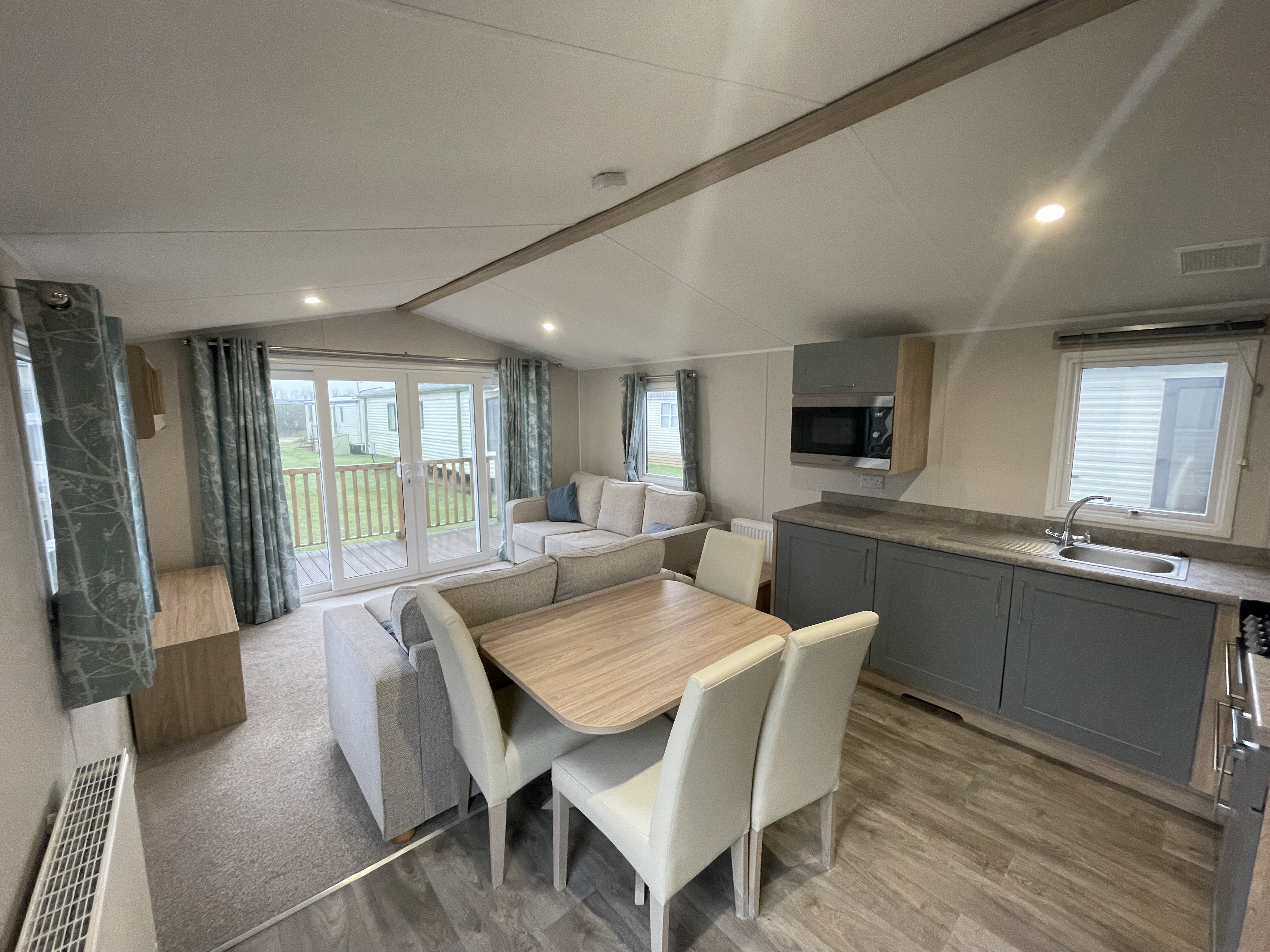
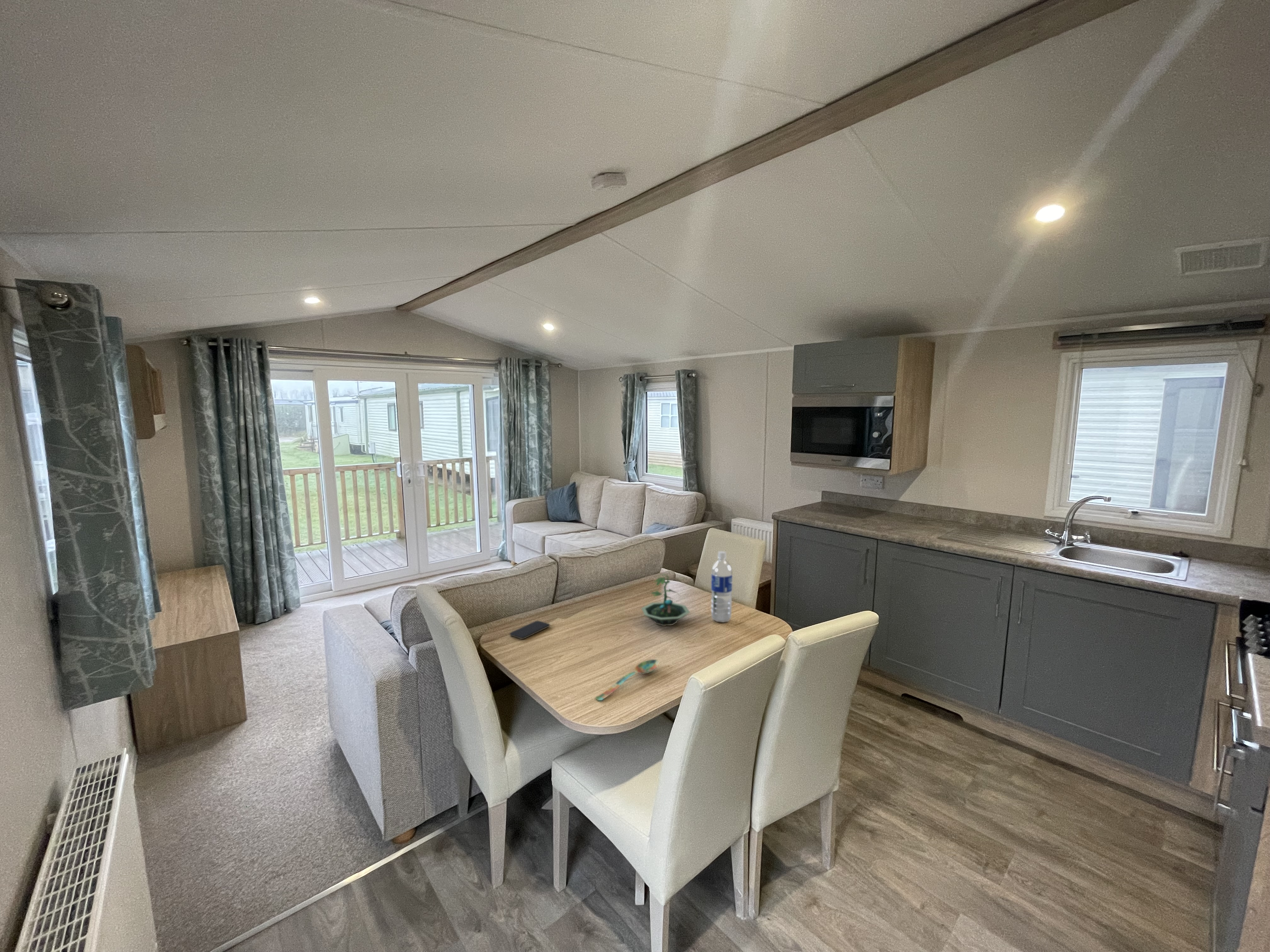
+ smartphone [509,620,550,639]
+ spoon [595,659,660,701]
+ terrarium [641,574,690,626]
+ water bottle [711,551,733,623]
